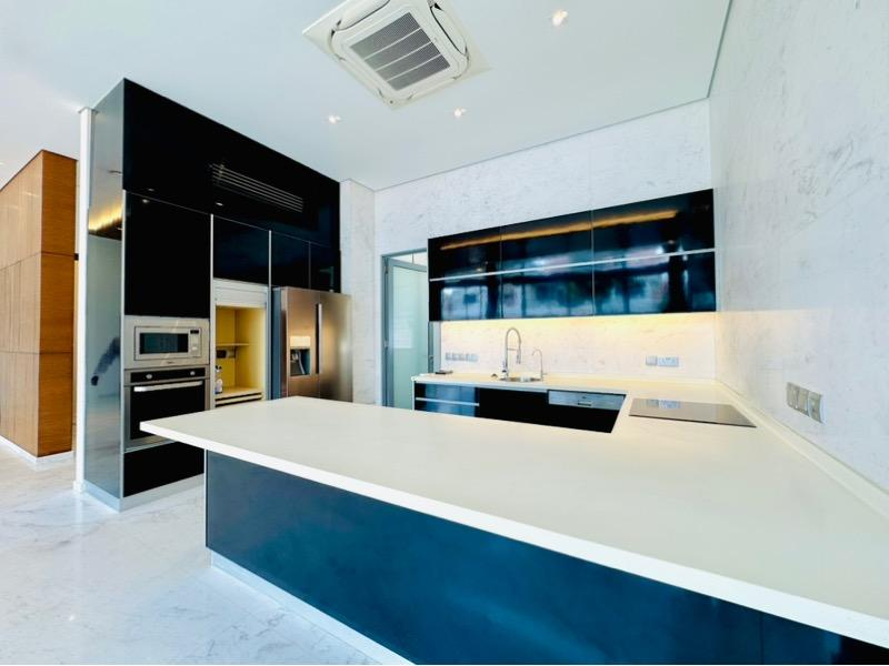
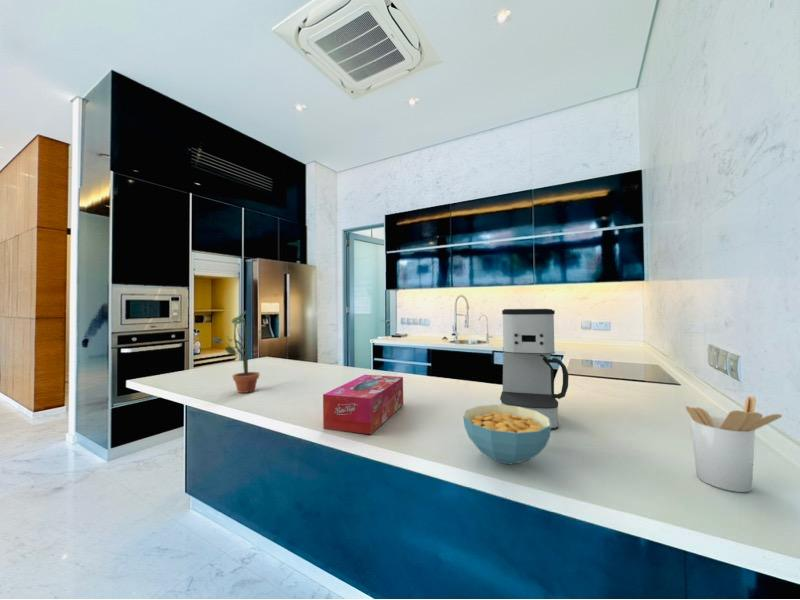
+ coffee maker [499,308,570,431]
+ utensil holder [685,395,783,493]
+ cereal bowl [462,404,552,465]
+ potted plant [211,310,263,394]
+ tissue box [322,374,404,435]
